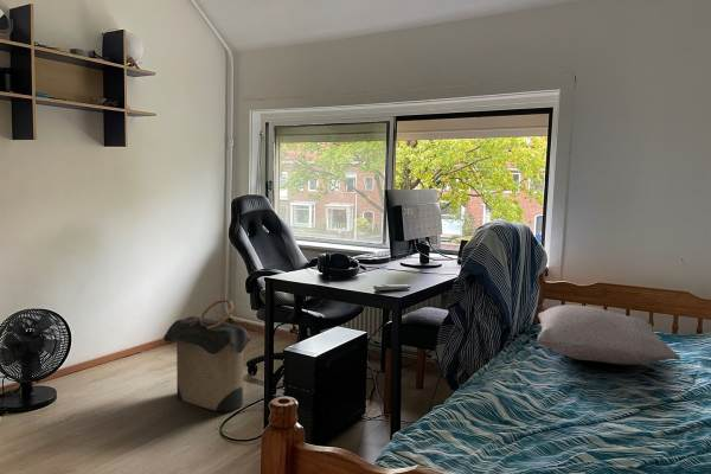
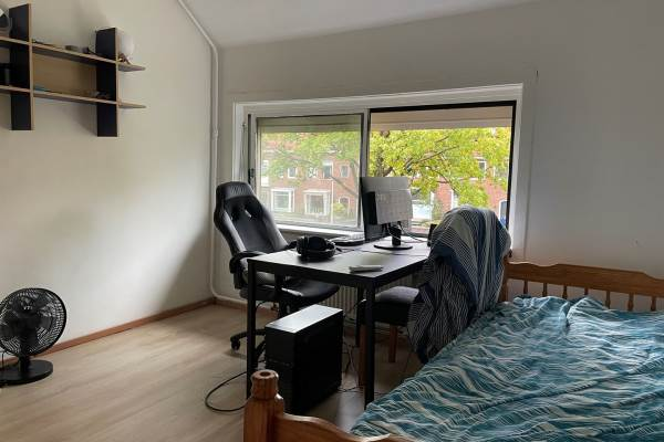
- pillow [536,303,681,365]
- laundry hamper [162,297,252,412]
